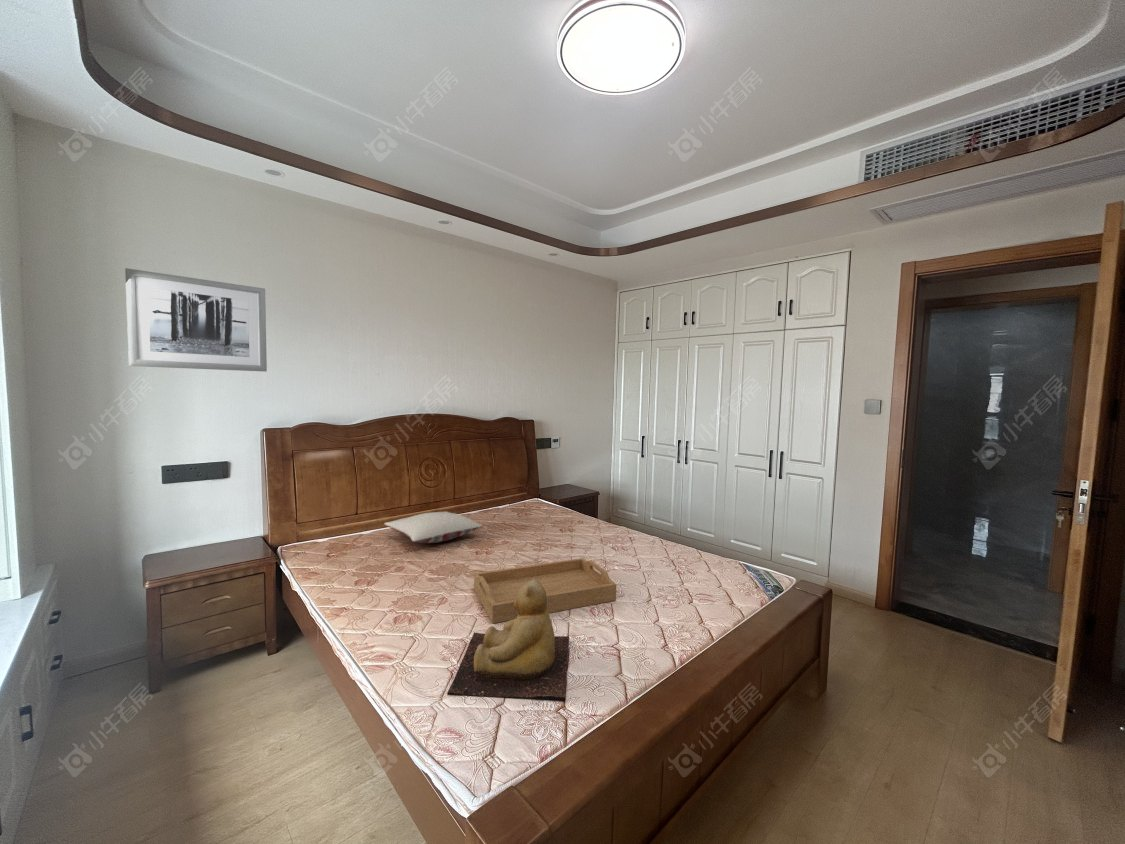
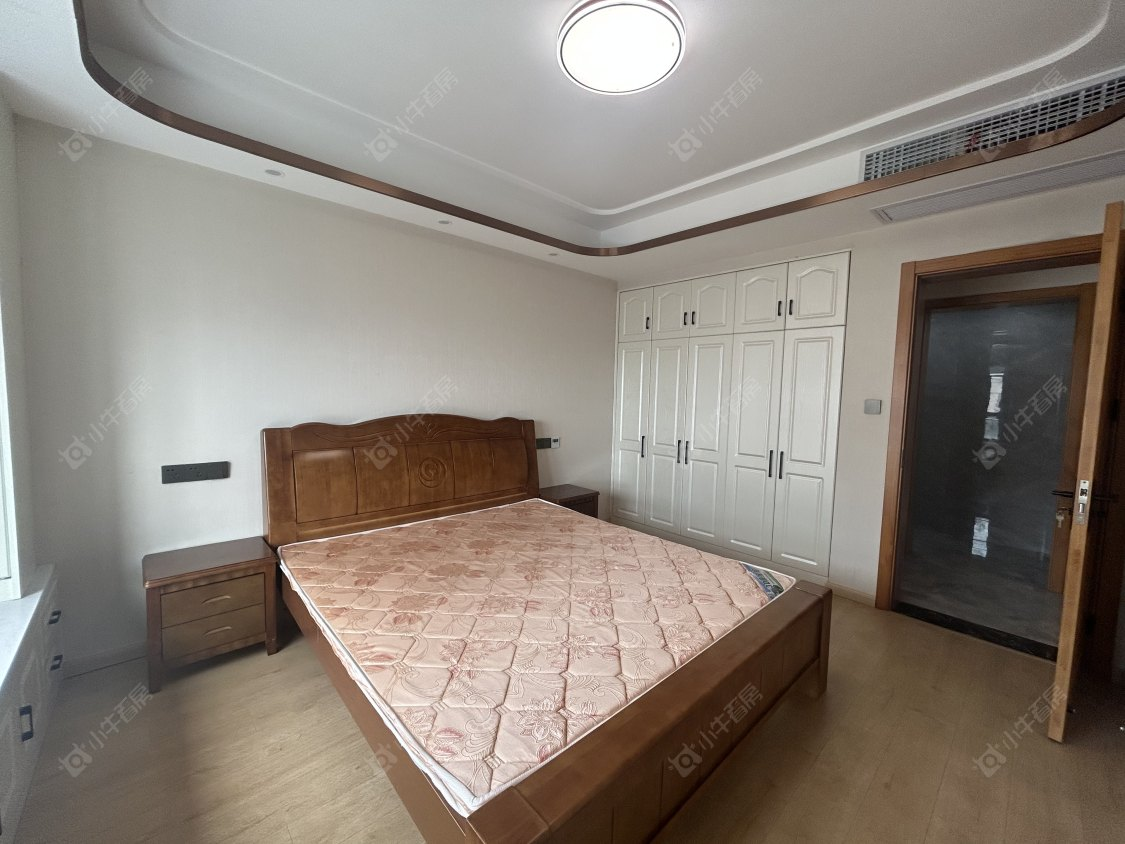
- serving tray [473,557,617,624]
- teddy bear [446,578,570,702]
- wall art [124,267,268,373]
- pillow [383,510,482,544]
